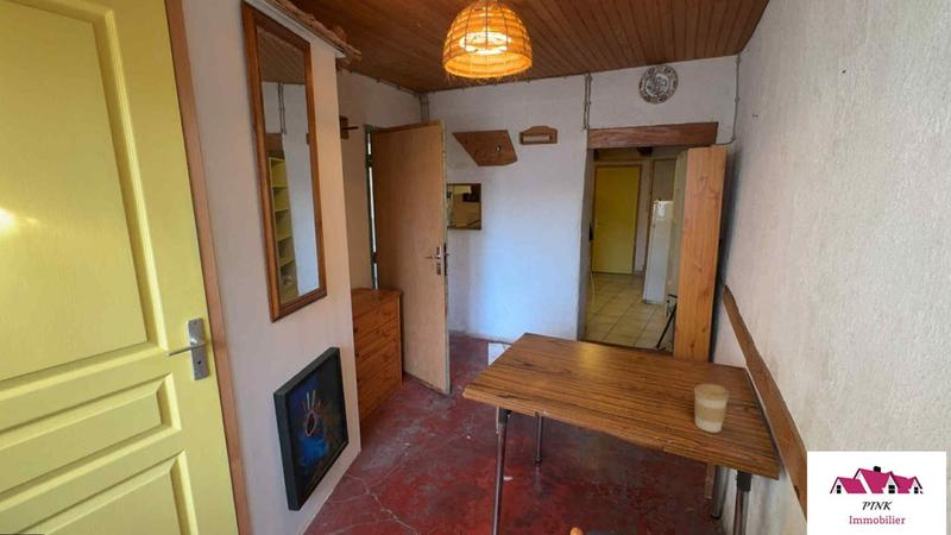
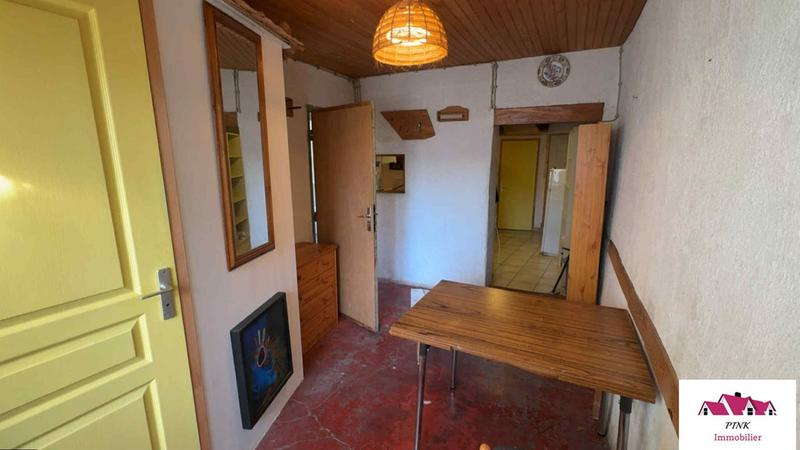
- coffee cup [692,383,730,434]
